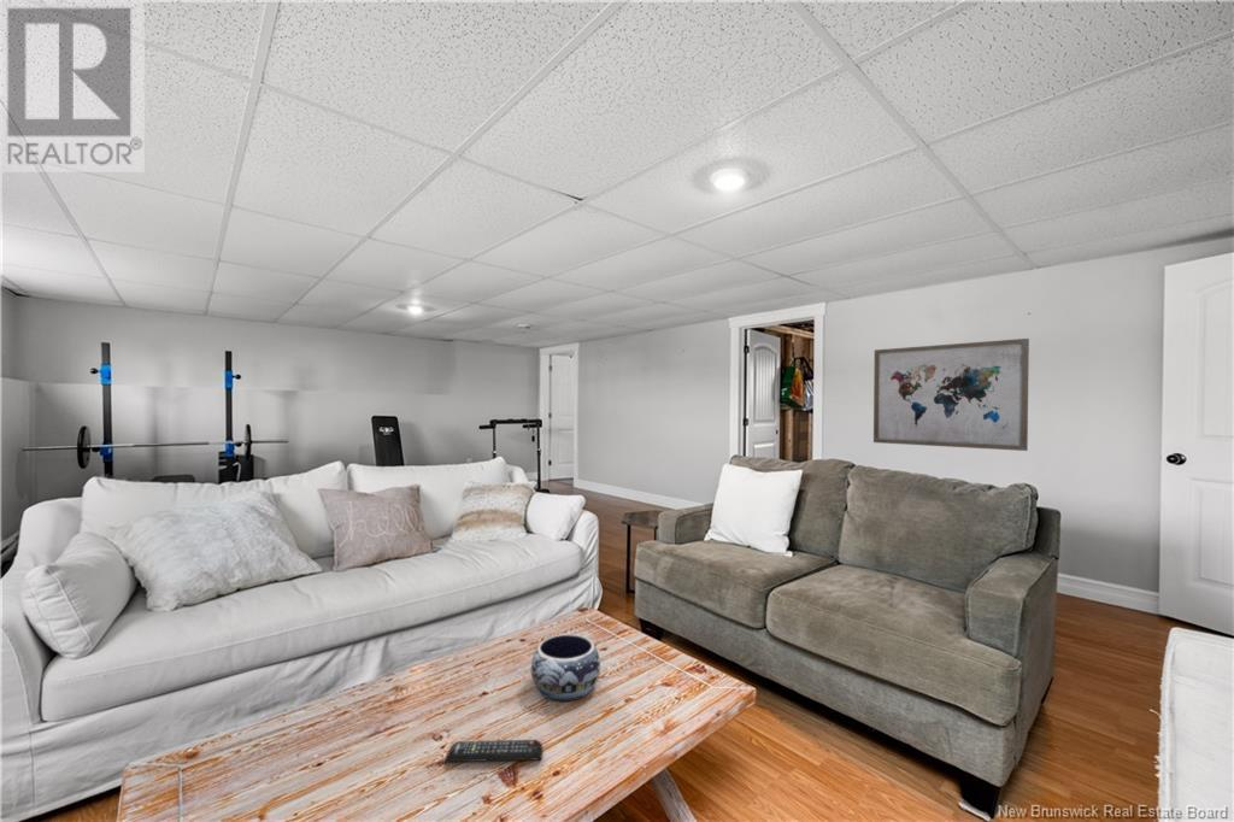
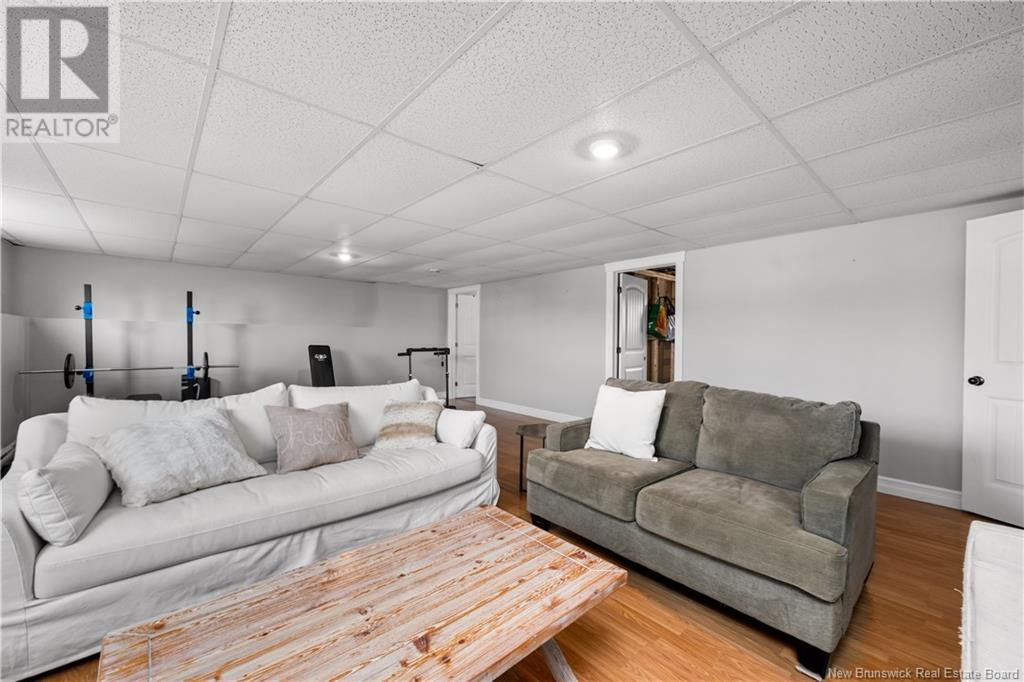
- remote control [443,739,543,763]
- wall art [872,337,1030,452]
- decorative bowl [530,633,601,703]
